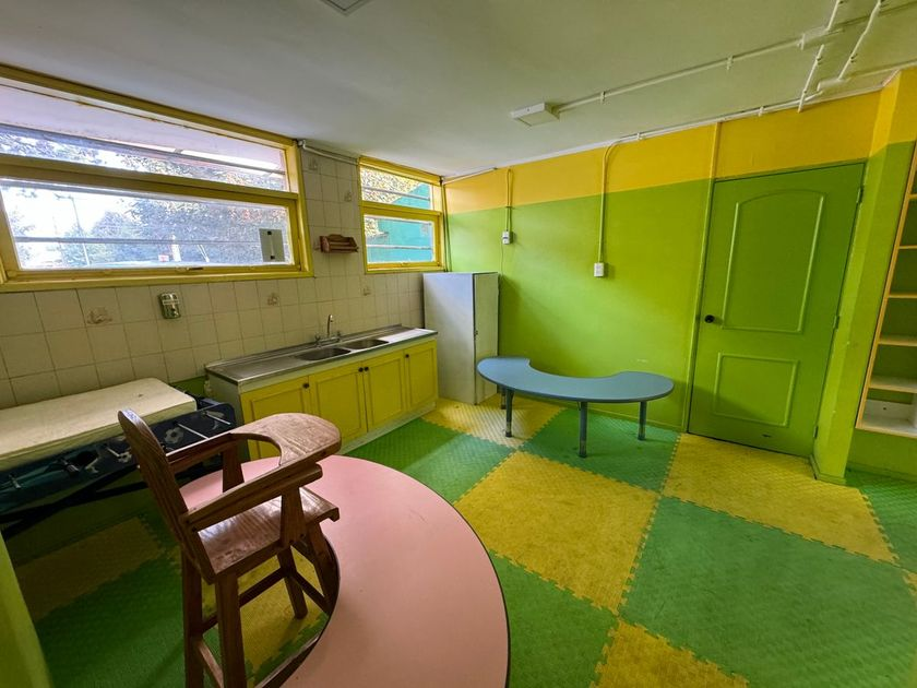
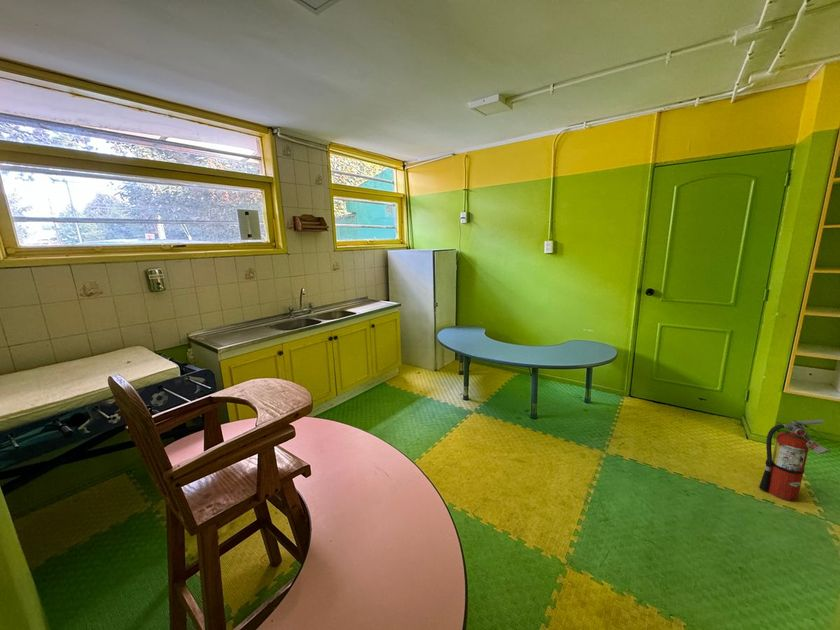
+ fire extinguisher [758,419,832,502]
